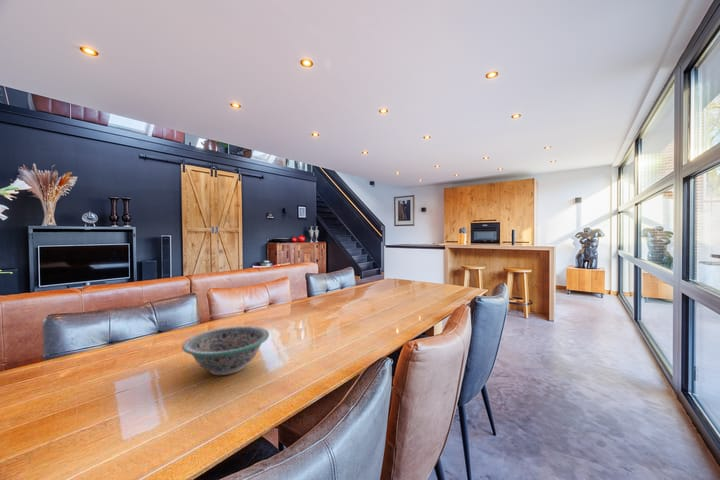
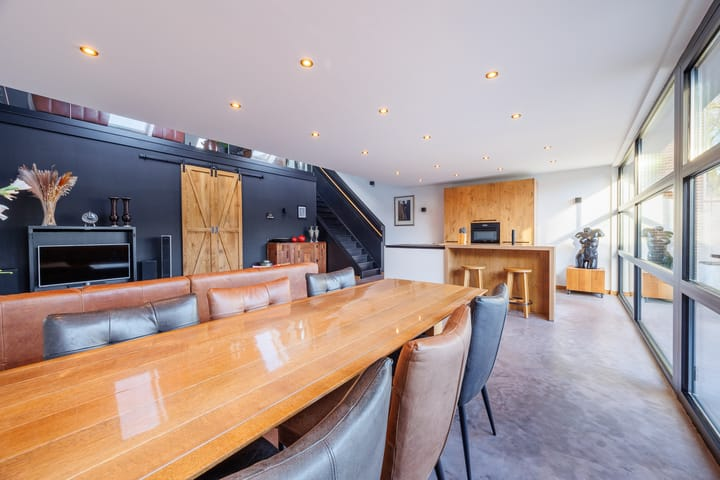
- decorative bowl [181,325,270,376]
